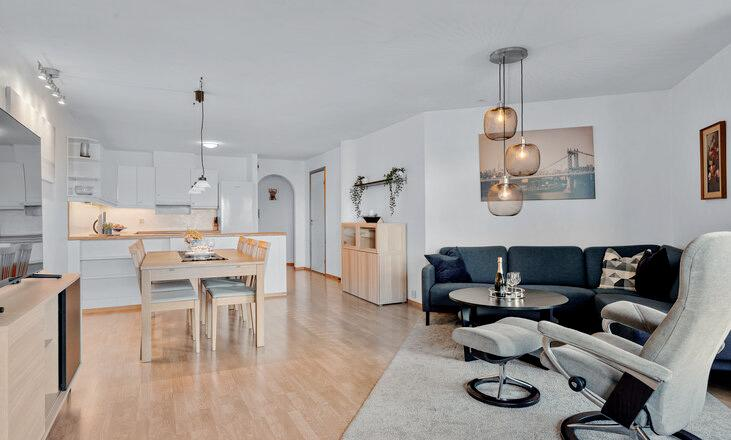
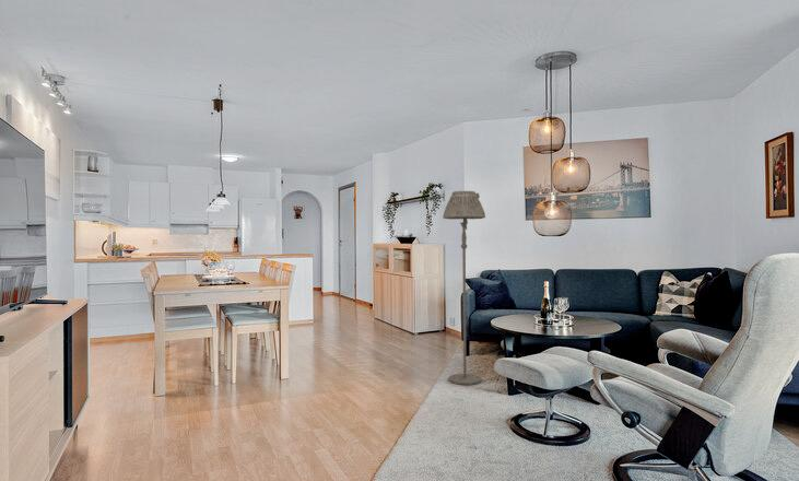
+ floor lamp [442,190,486,386]
